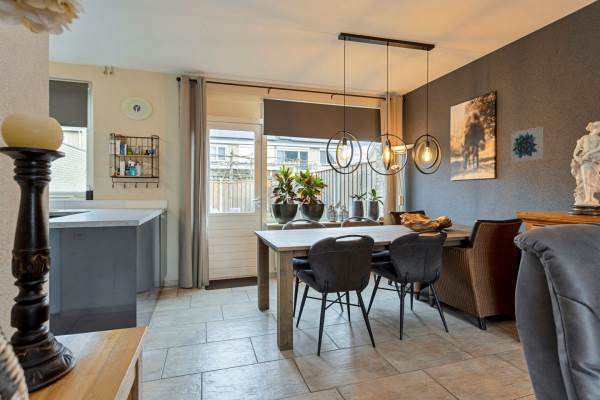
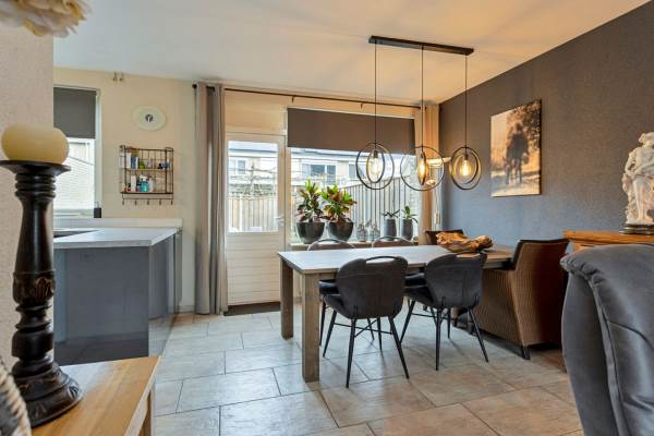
- wall art [510,126,544,163]
